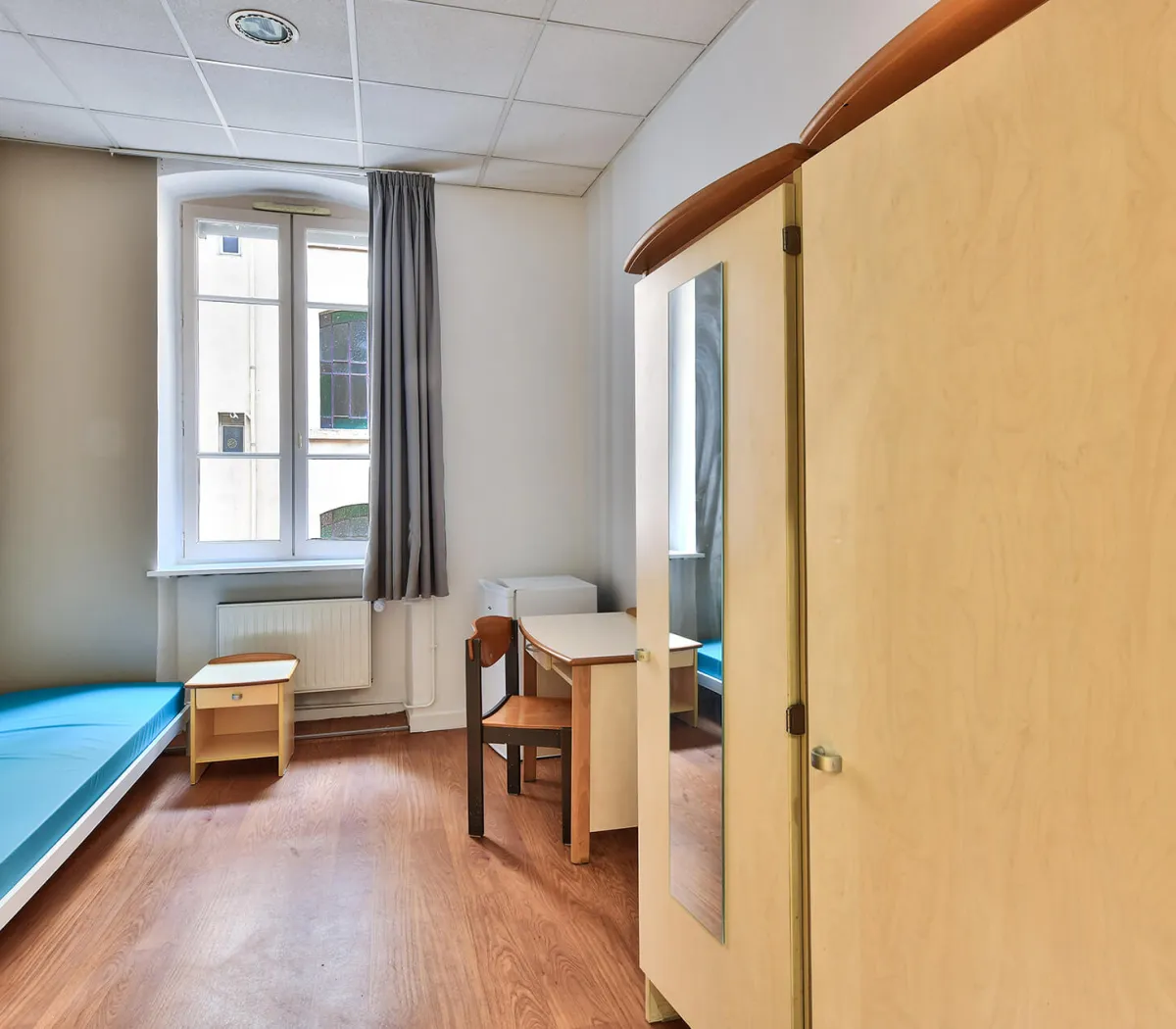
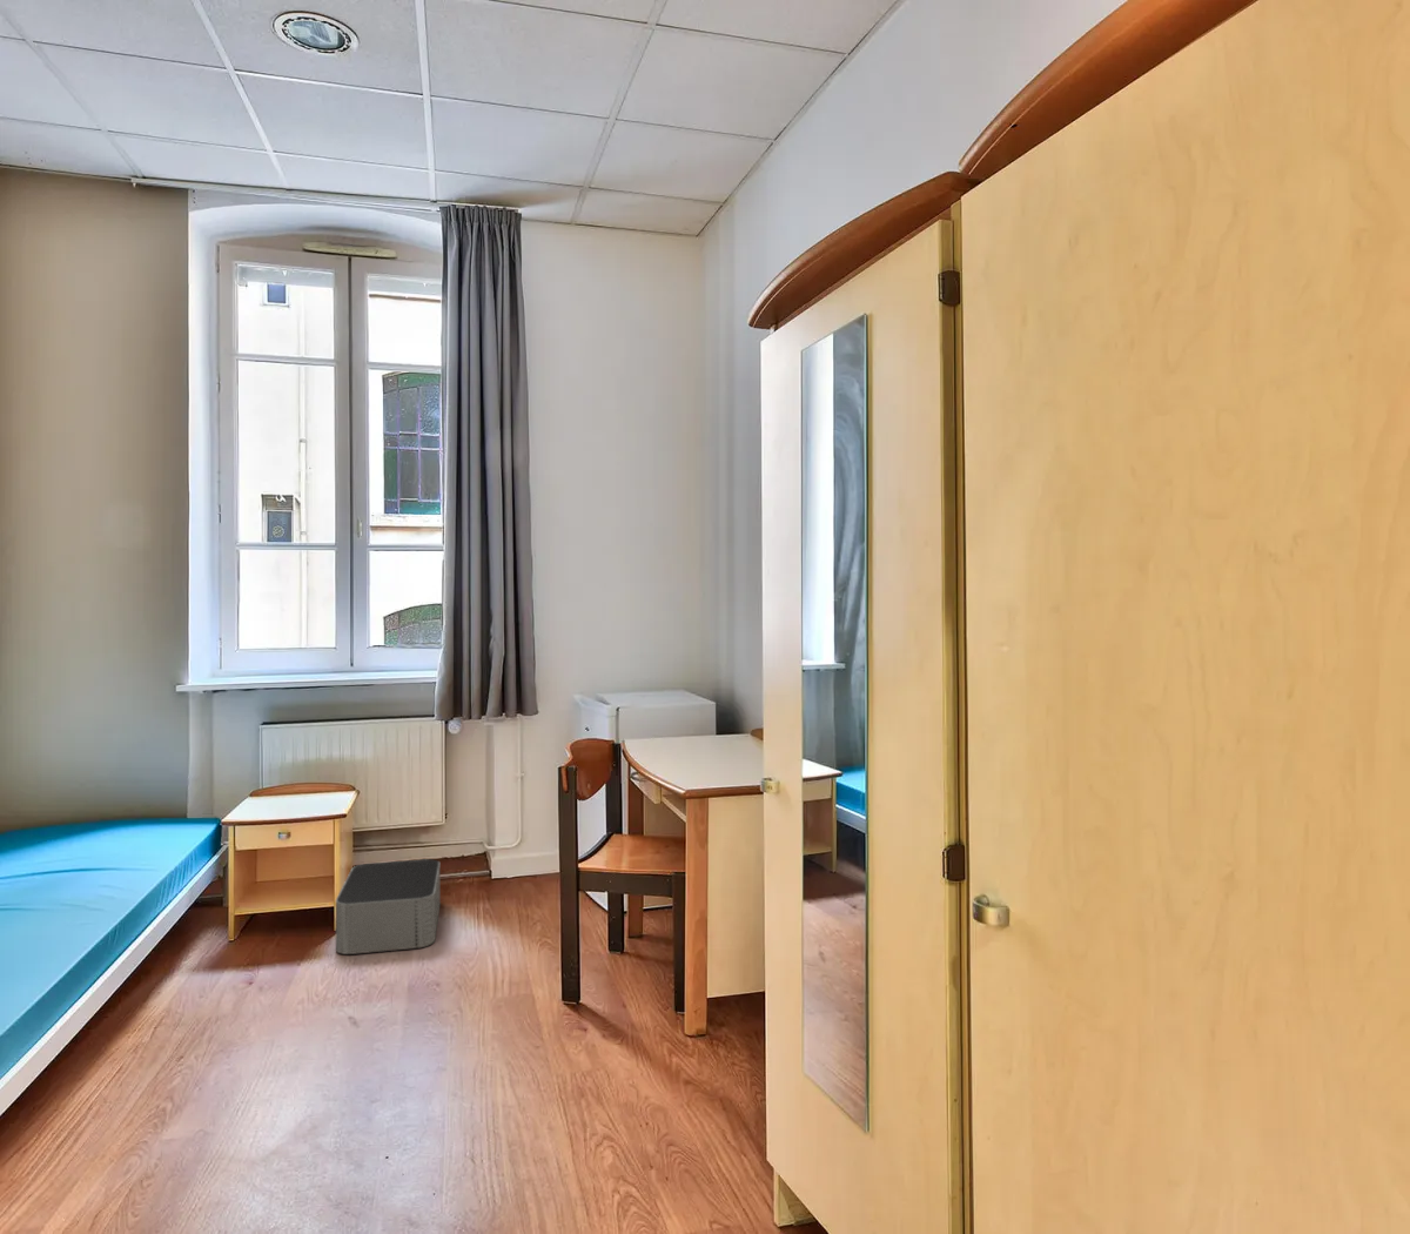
+ storage bin [335,857,441,956]
